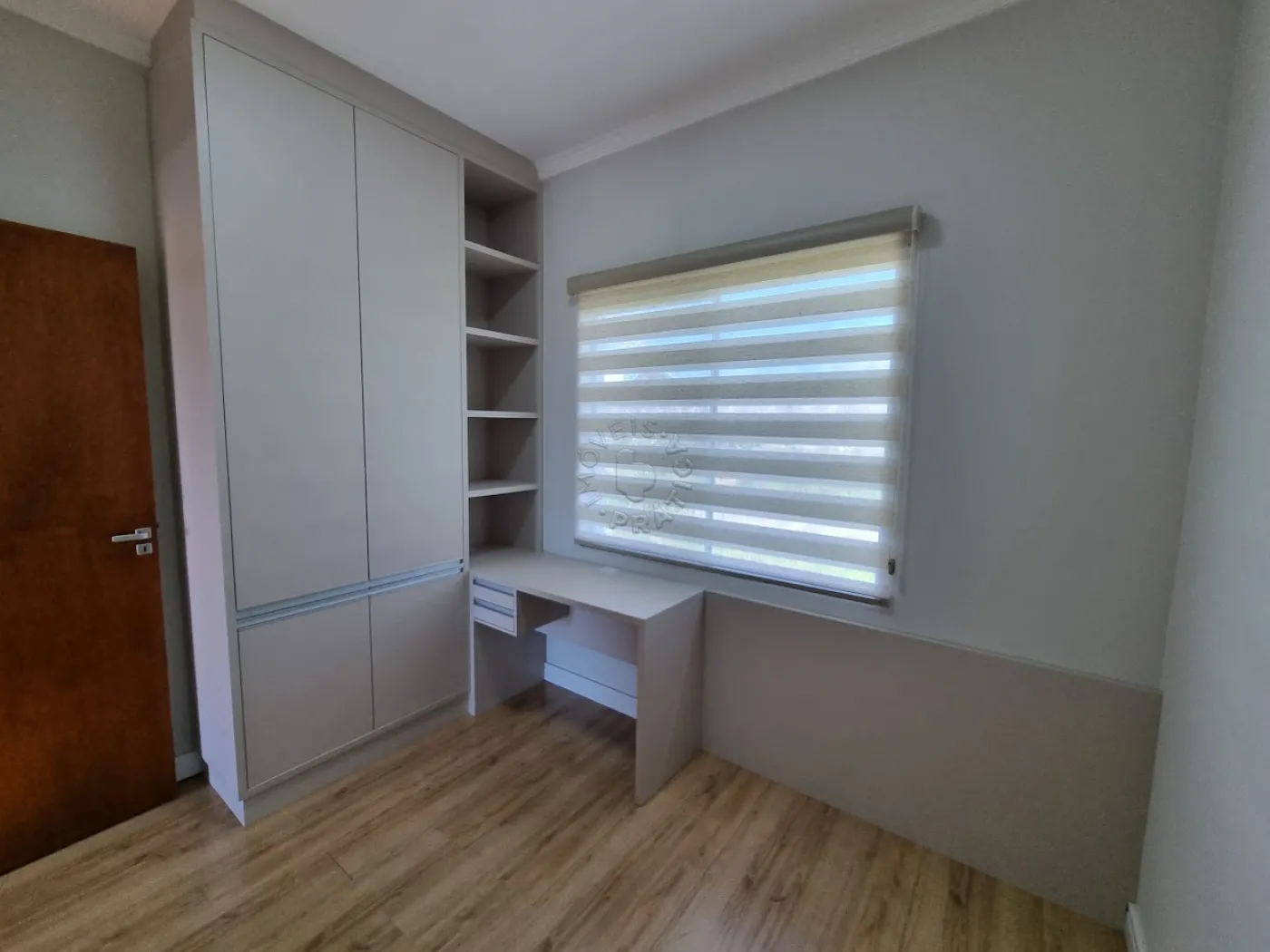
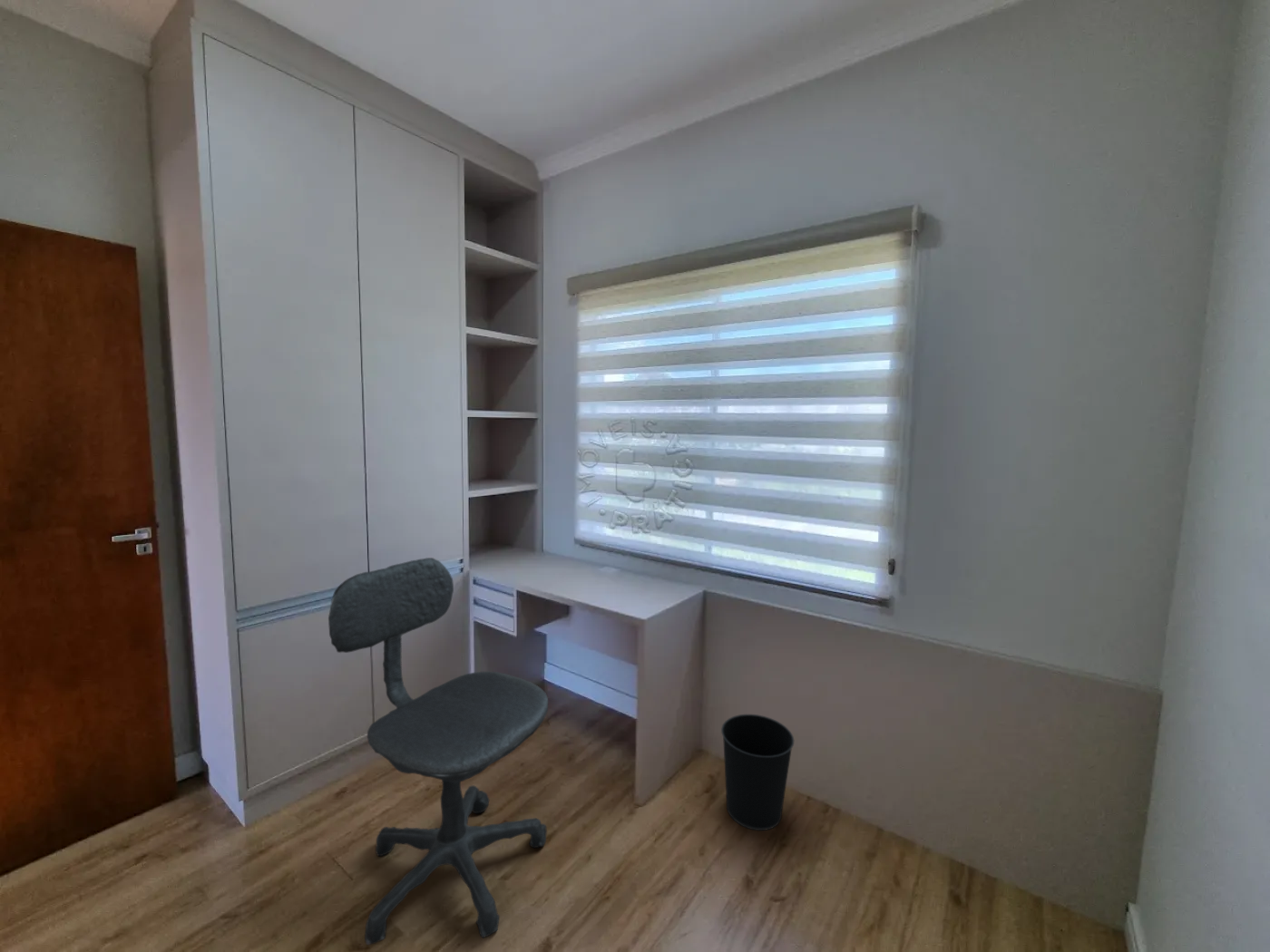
+ office chair [327,557,549,946]
+ wastebasket [720,714,795,831]
